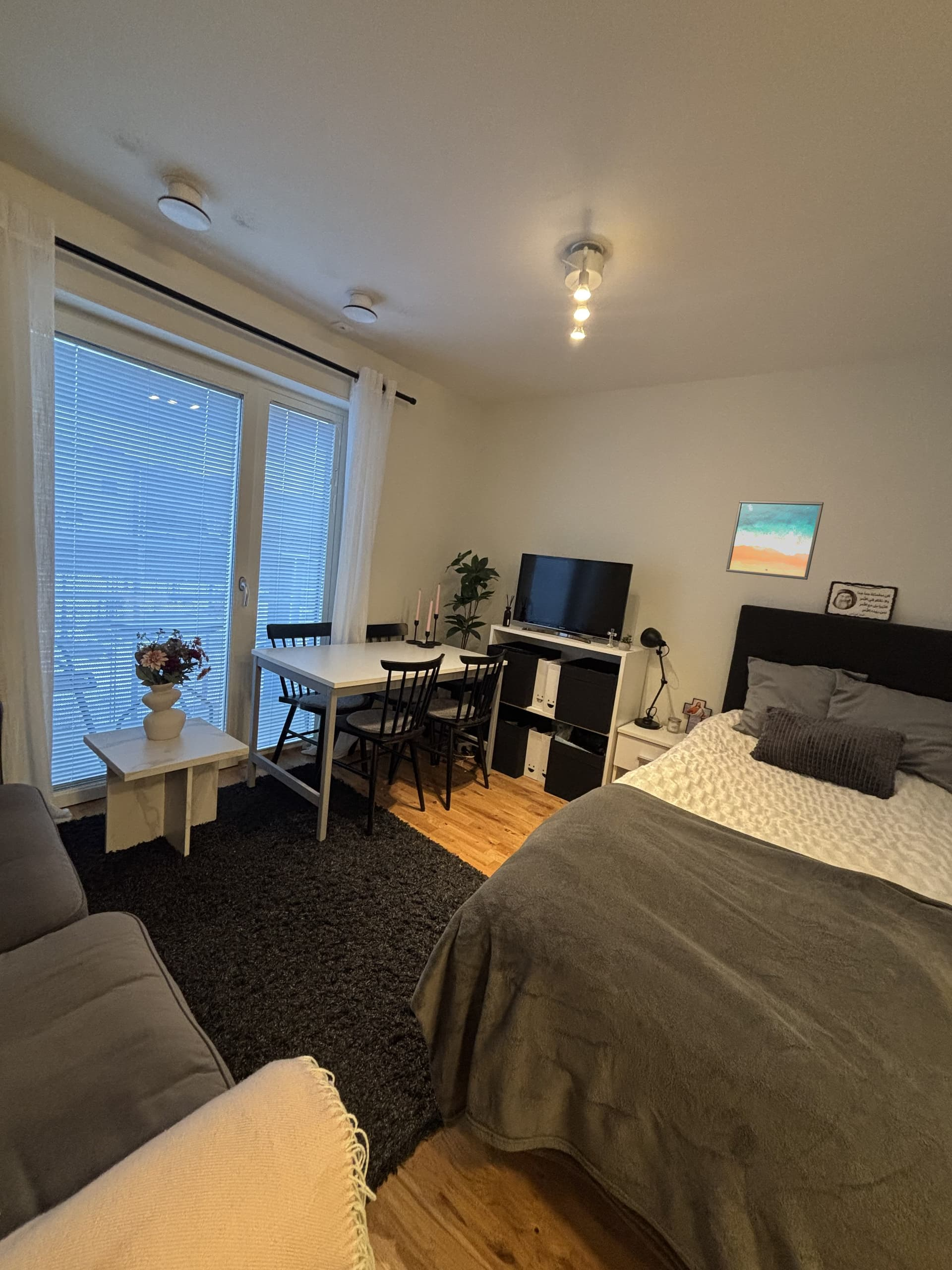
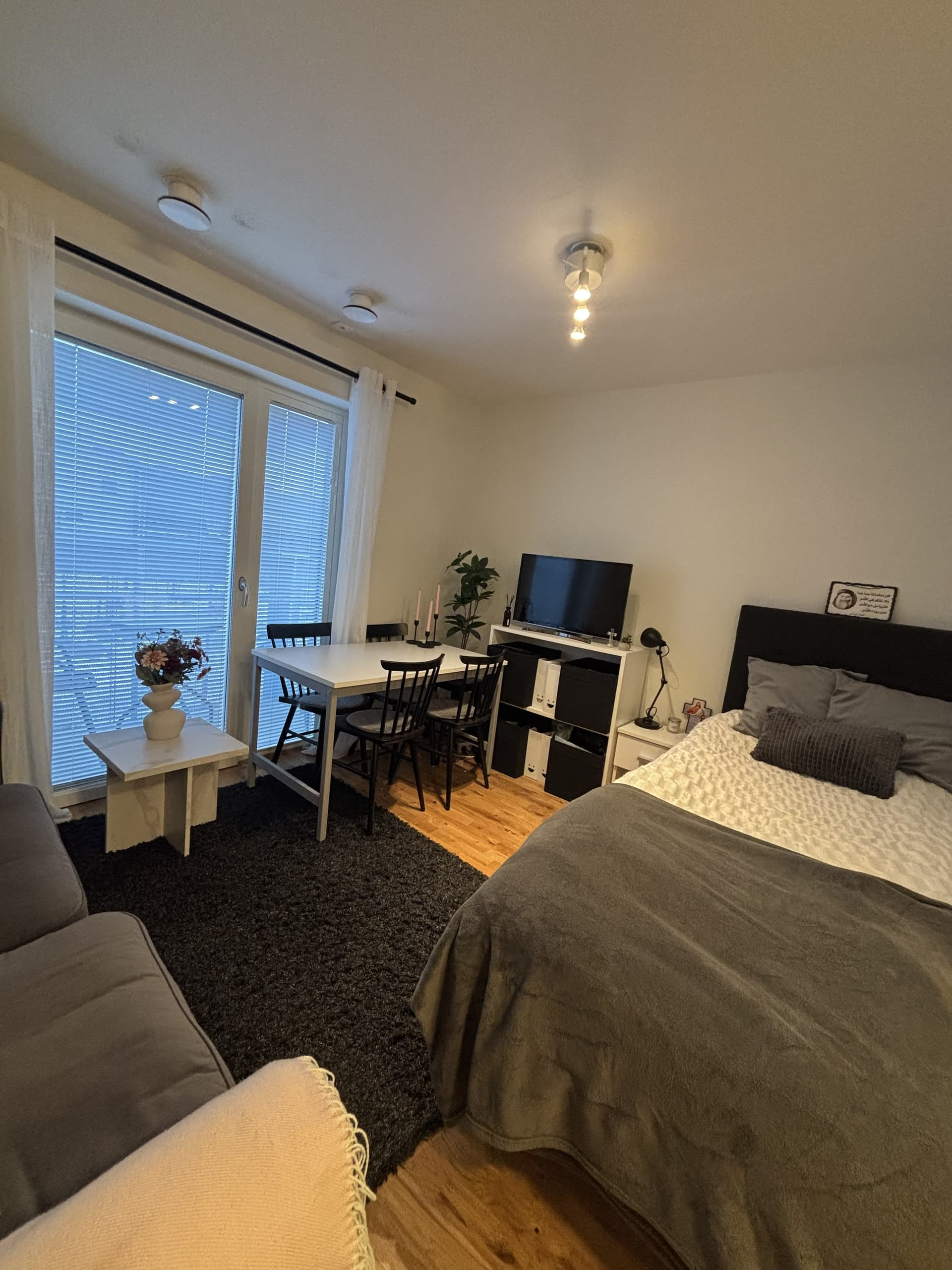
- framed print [725,500,824,580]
